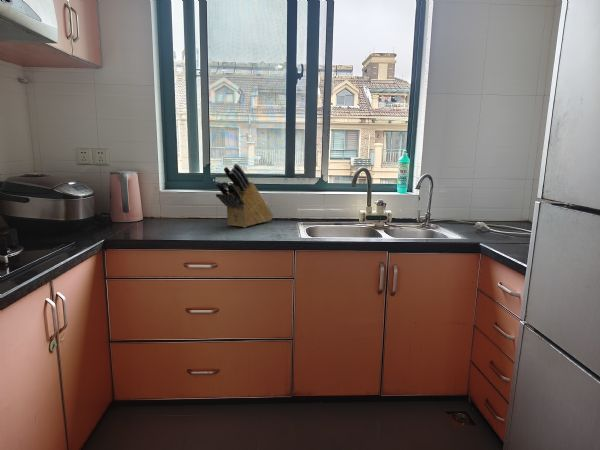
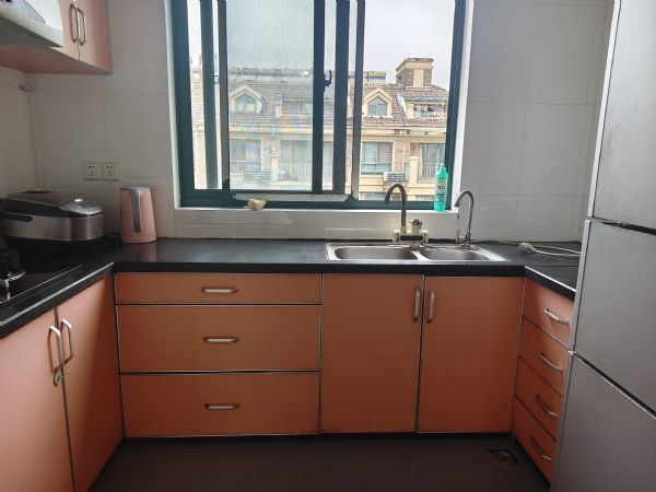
- knife block [214,163,274,228]
